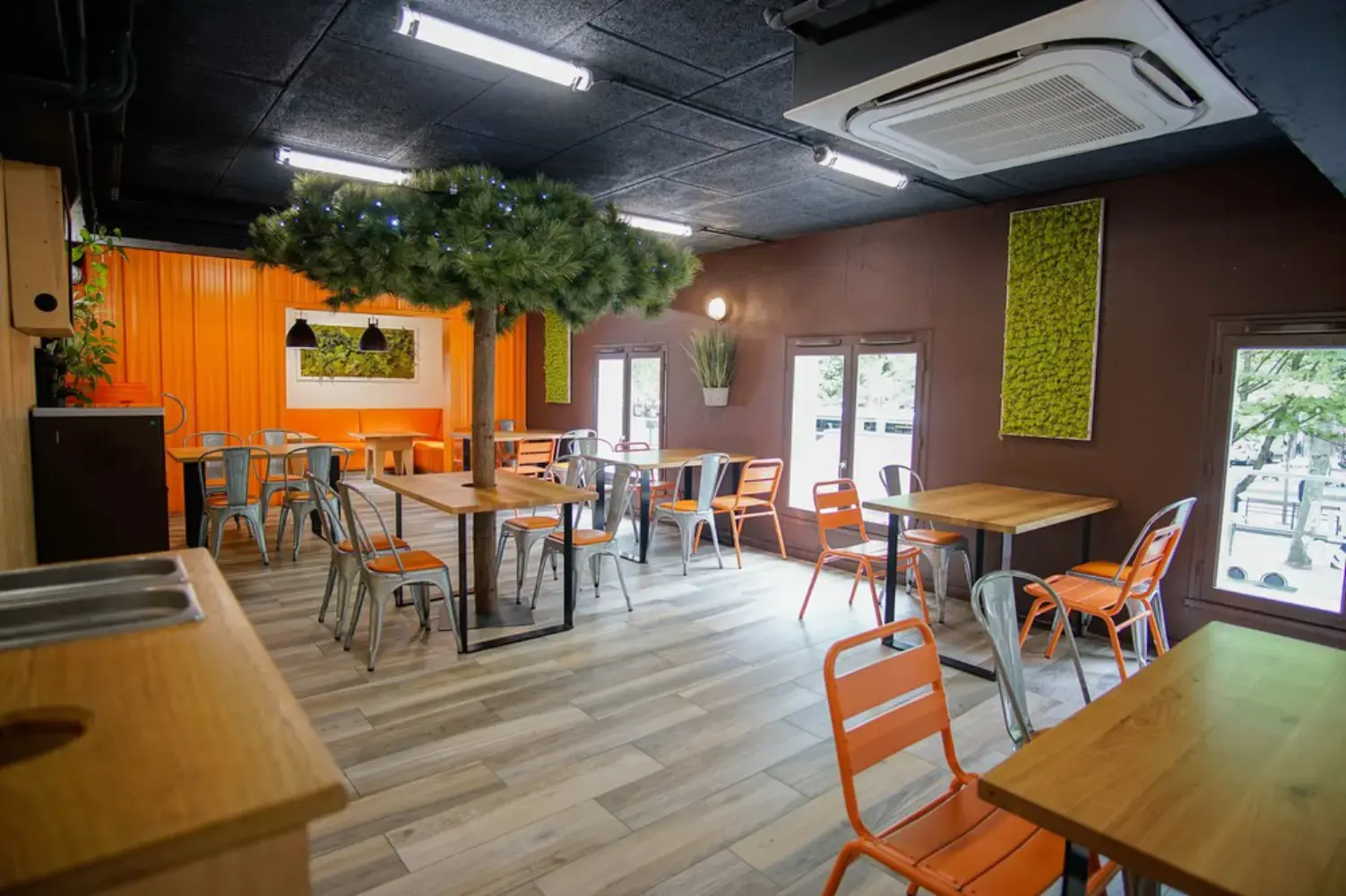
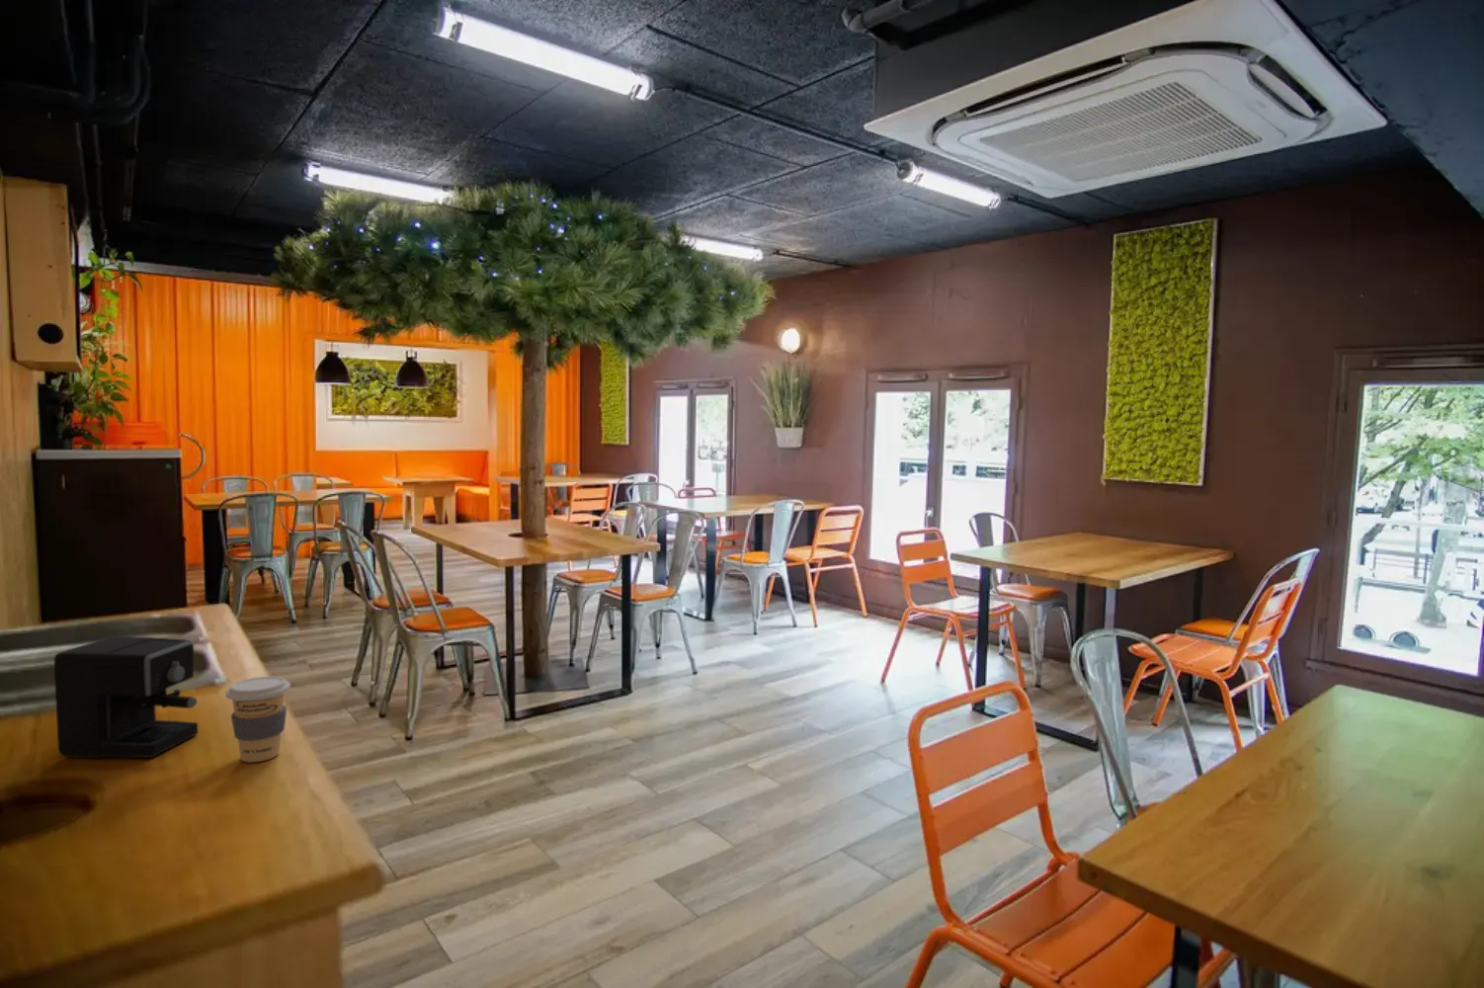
+ coffee maker [53,635,198,759]
+ coffee cup [225,676,291,763]
